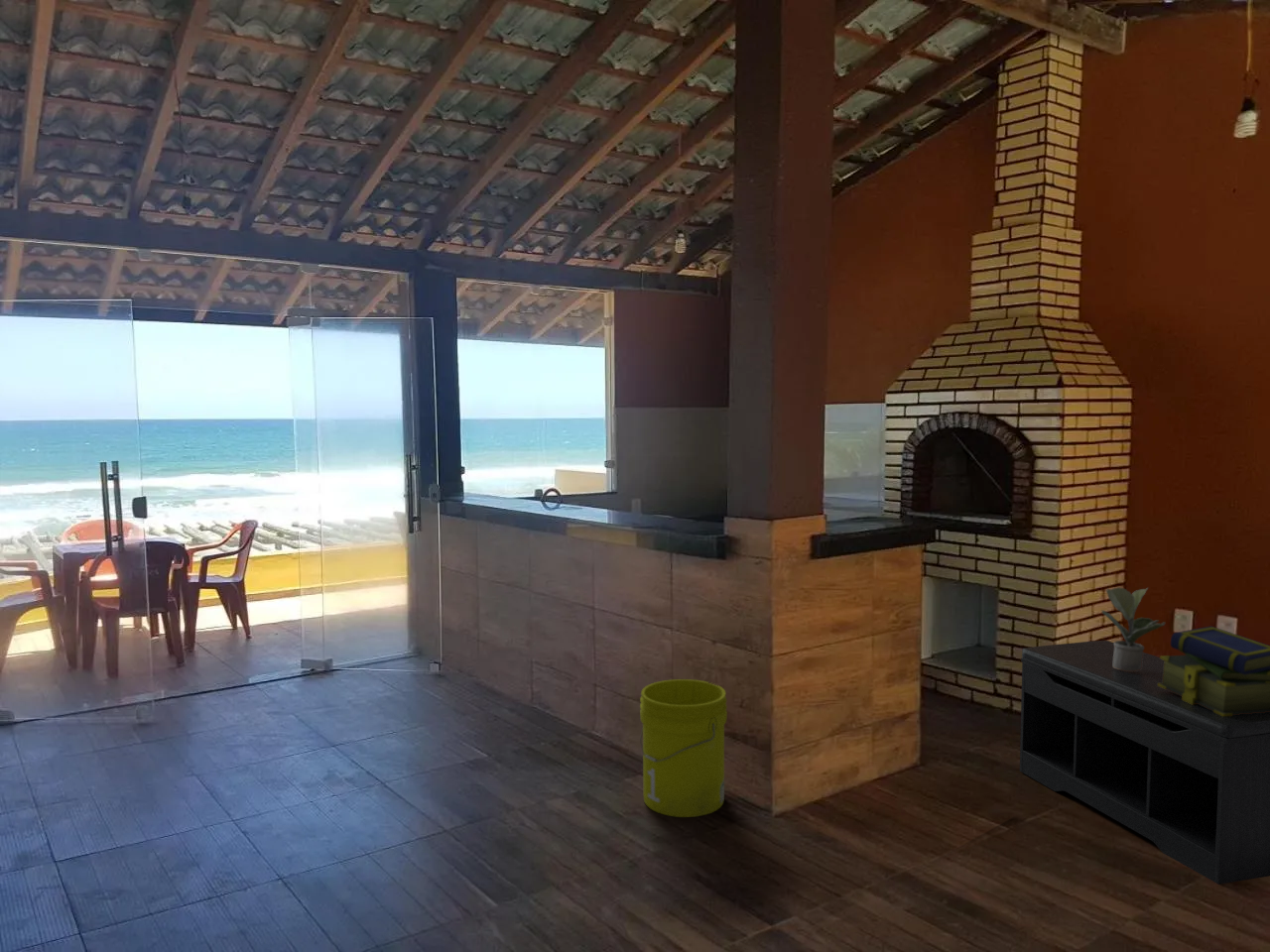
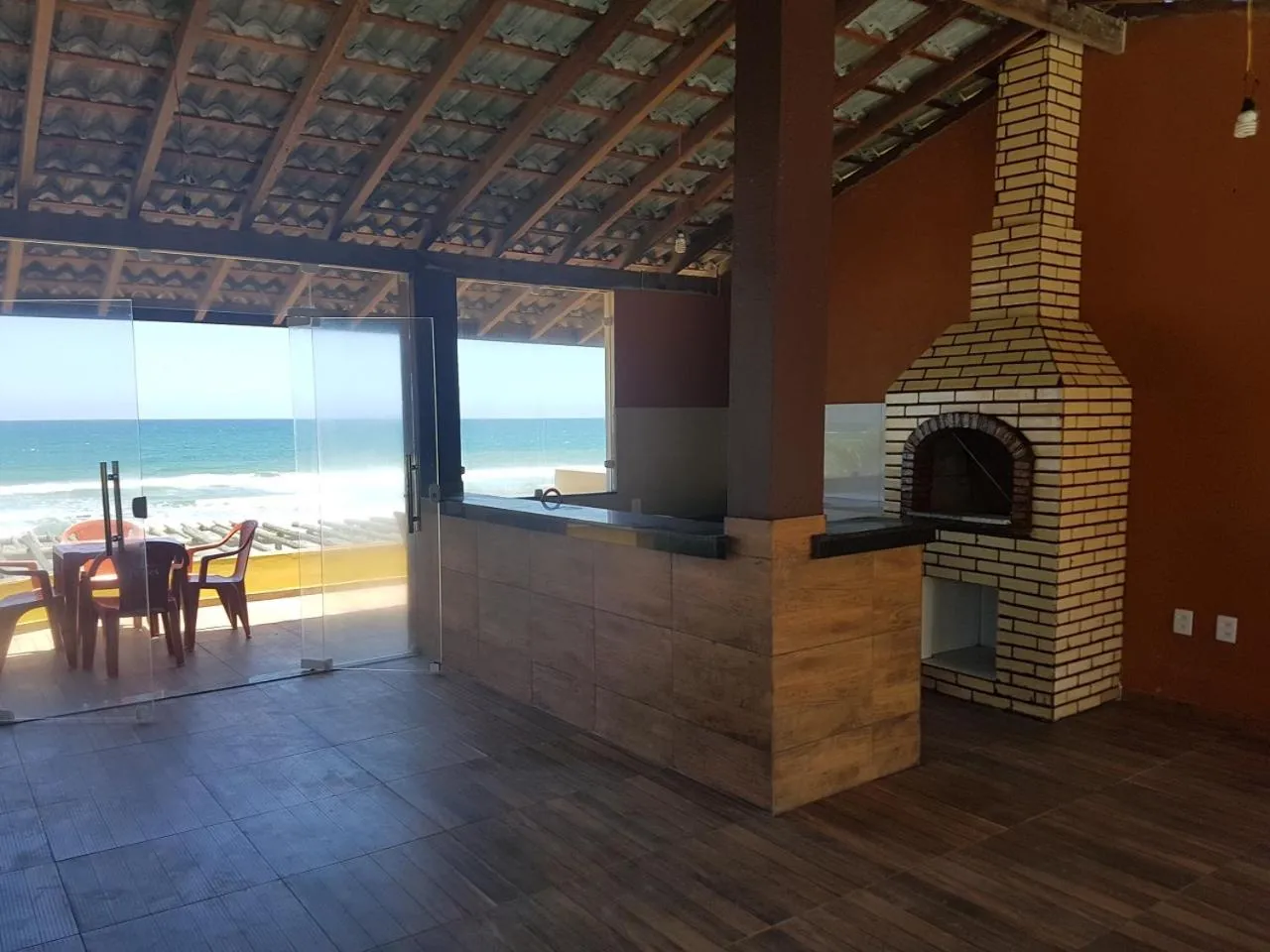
- potted plant [1100,586,1166,671]
- bench [1019,640,1270,886]
- bucket [639,678,728,818]
- stack of books [1158,625,1270,716]
